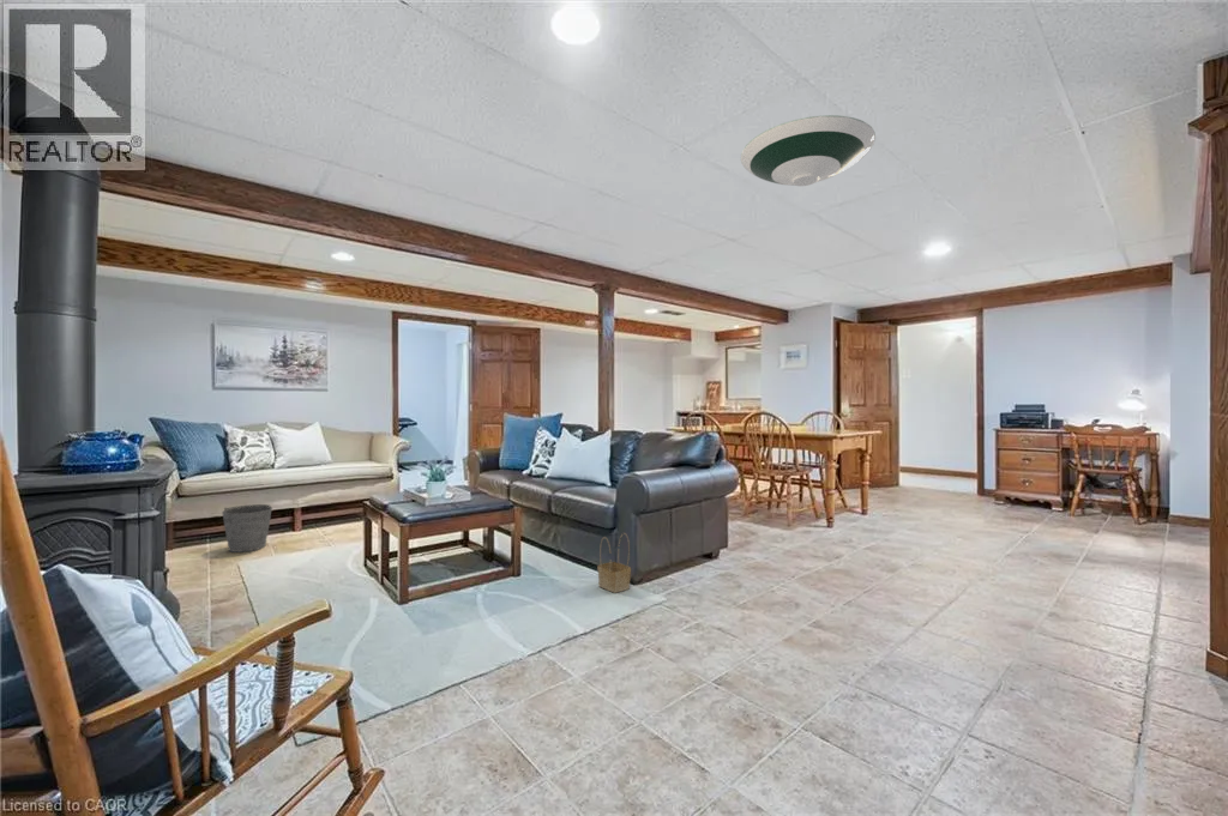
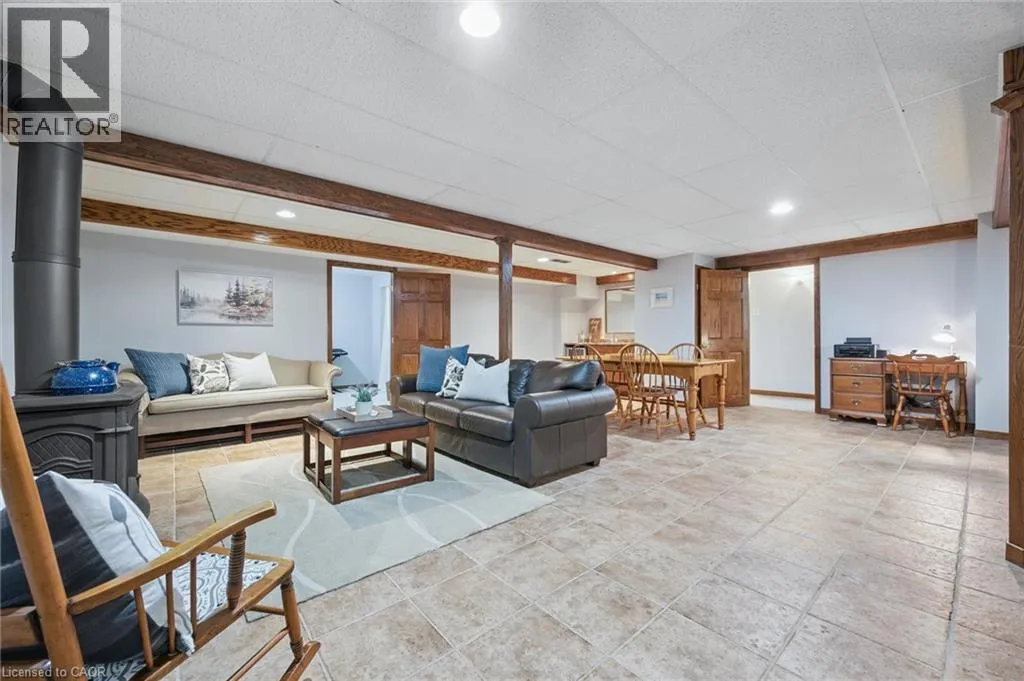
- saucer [740,114,877,187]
- basket [596,532,632,594]
- bucket [221,503,273,554]
